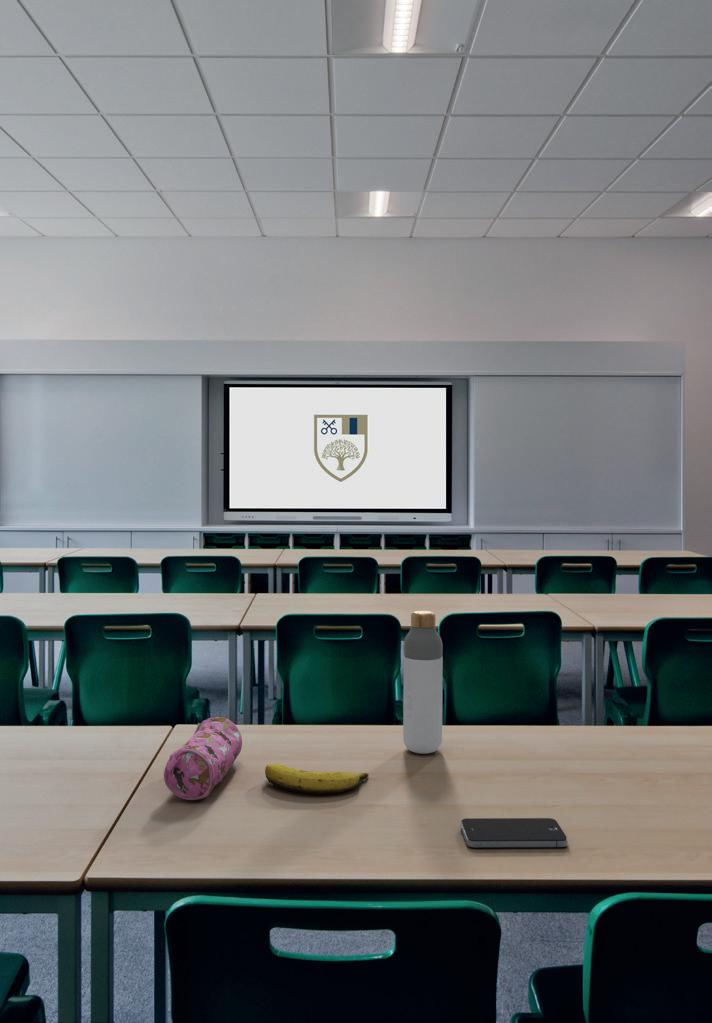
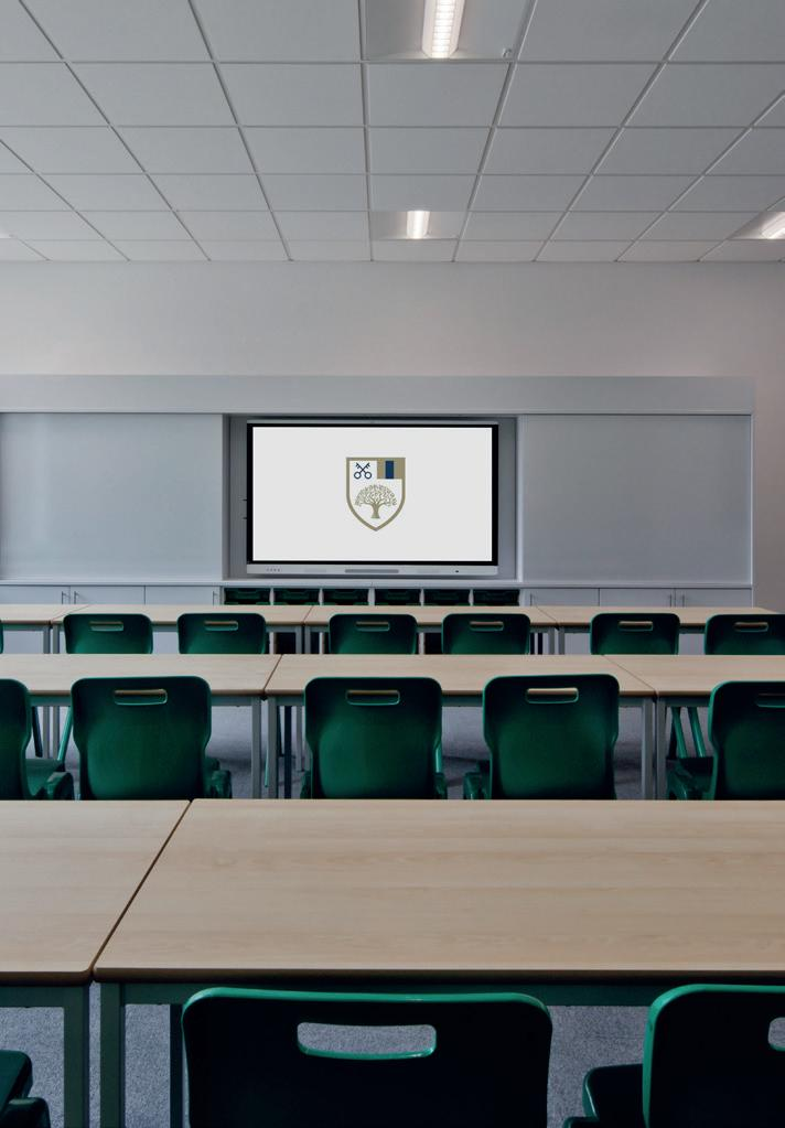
- smartphone [459,817,568,849]
- pencil case [163,716,243,801]
- bottle [402,610,444,755]
- banana [264,763,370,796]
